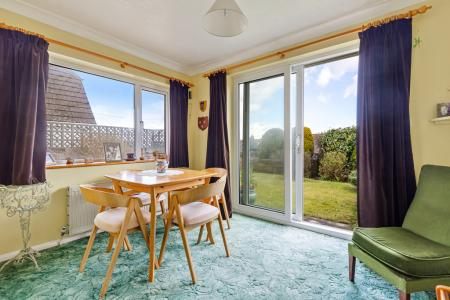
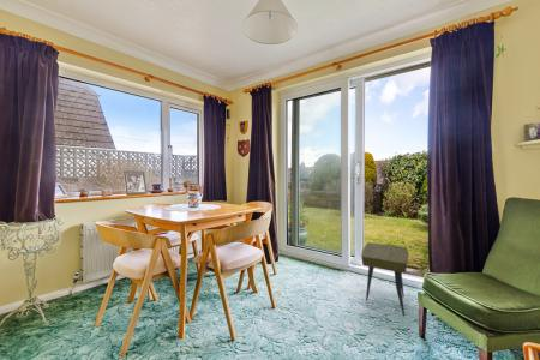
+ side table [360,241,409,317]
